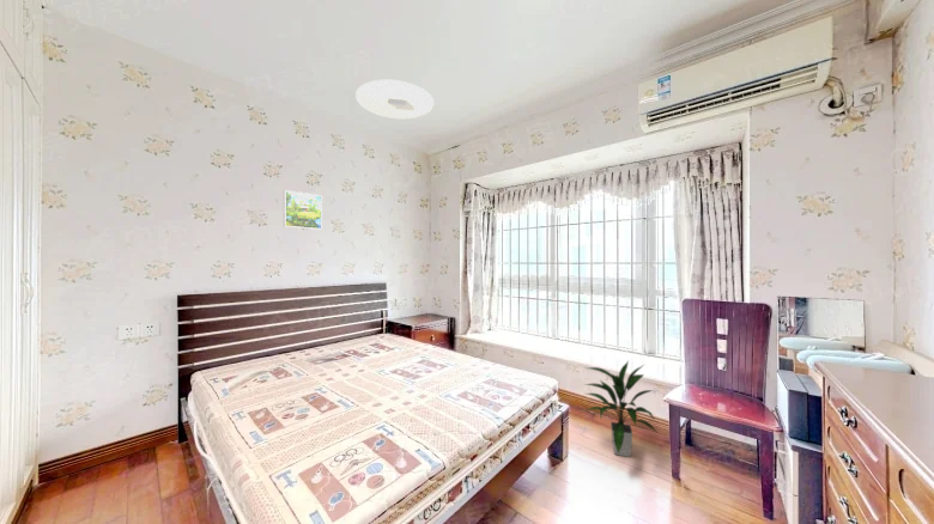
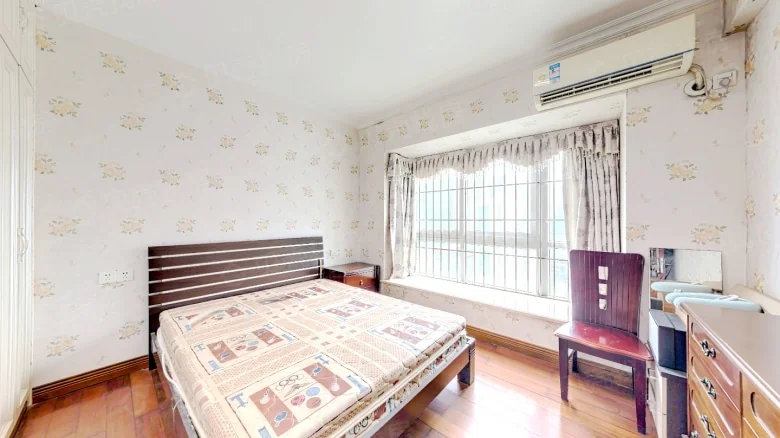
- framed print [283,189,323,231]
- indoor plant [583,360,657,458]
- ceiling light [354,79,435,120]
